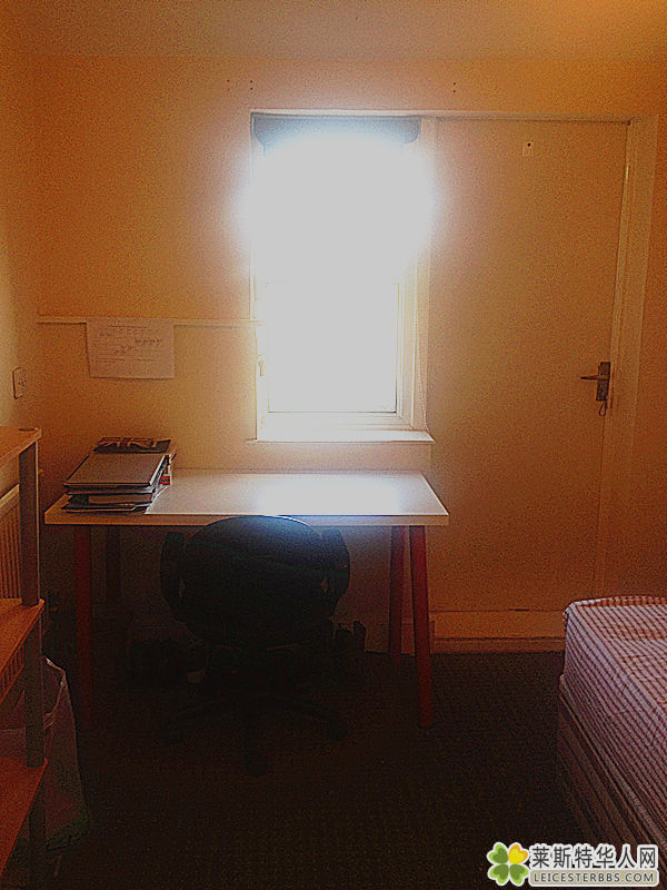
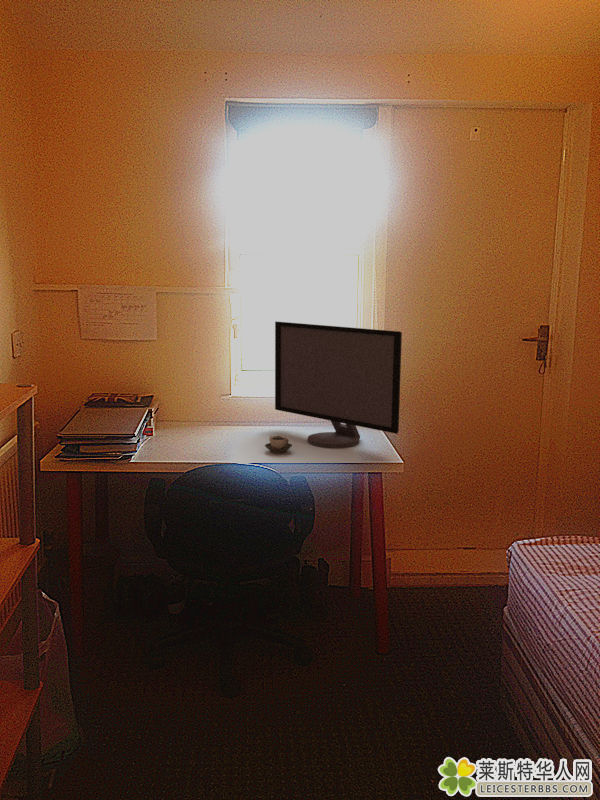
+ cup [264,435,293,455]
+ computer monitor [274,321,403,449]
